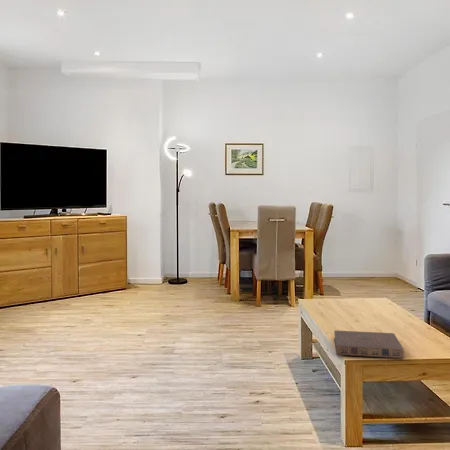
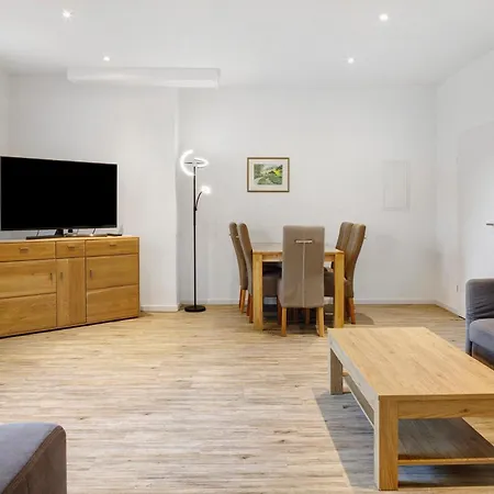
- book [333,329,405,359]
